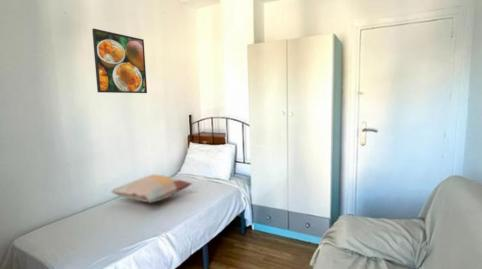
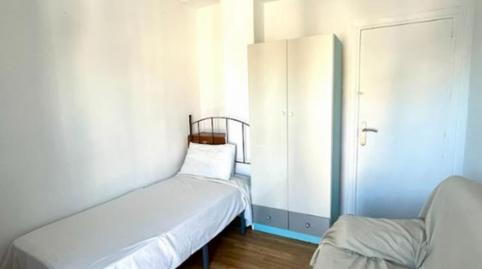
- decorative pillow [111,173,194,204]
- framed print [91,28,148,94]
